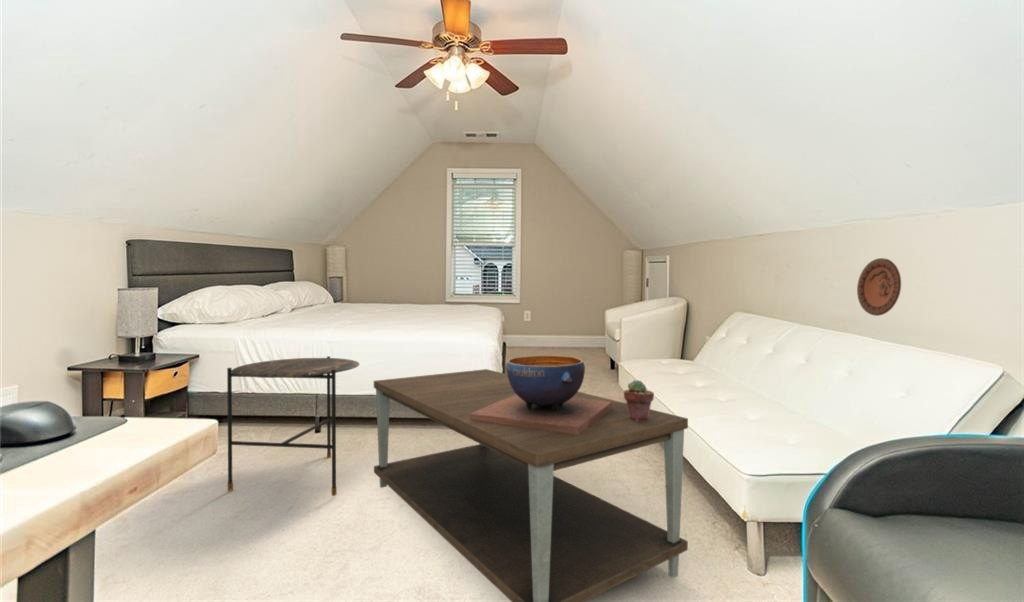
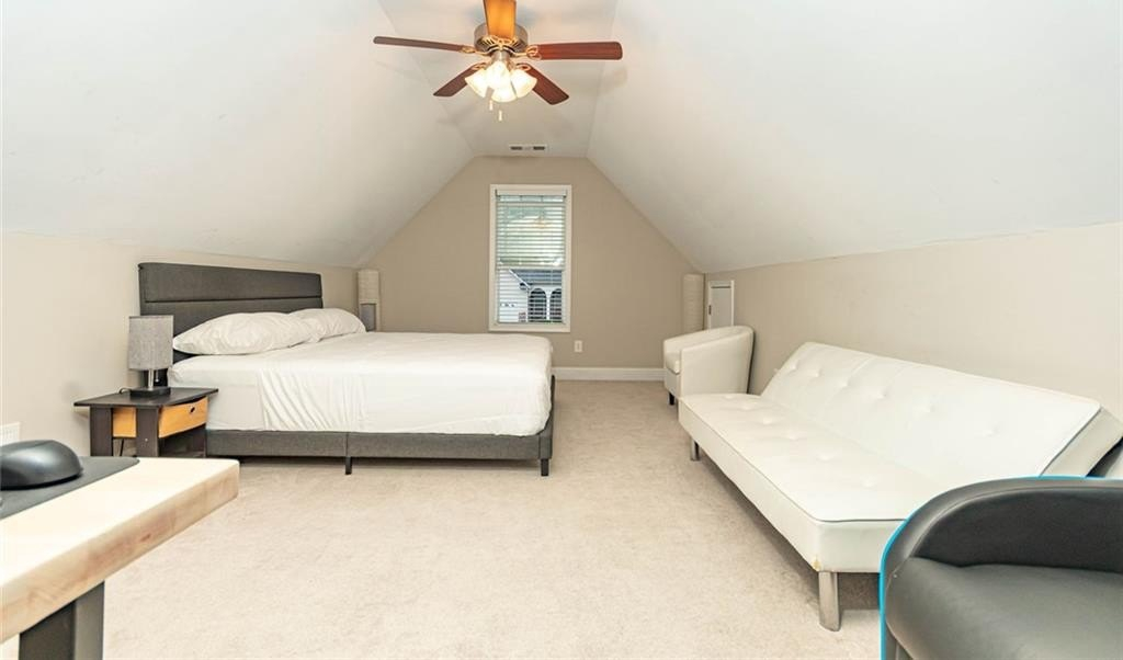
- decorative bowl [470,355,612,435]
- potted succulent [623,379,655,421]
- decorative plate [856,257,902,317]
- side table [226,355,360,497]
- coffee table [373,368,689,602]
